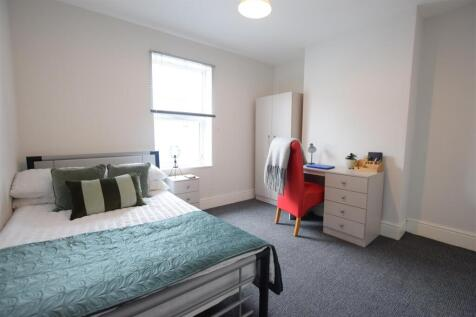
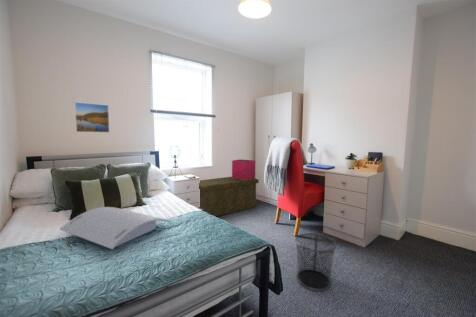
+ storage bench [198,176,260,217]
+ waste bin [294,232,337,292]
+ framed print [73,101,111,134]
+ storage bin [231,159,256,180]
+ serving tray [59,206,172,251]
